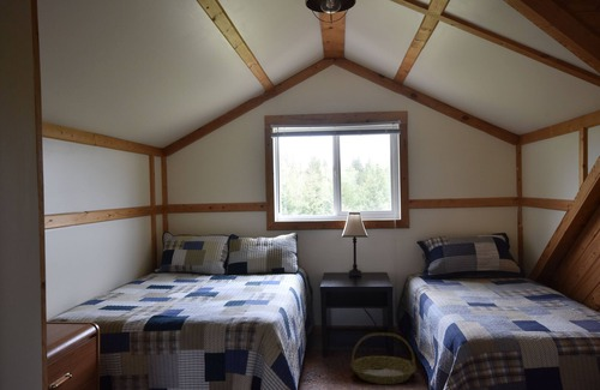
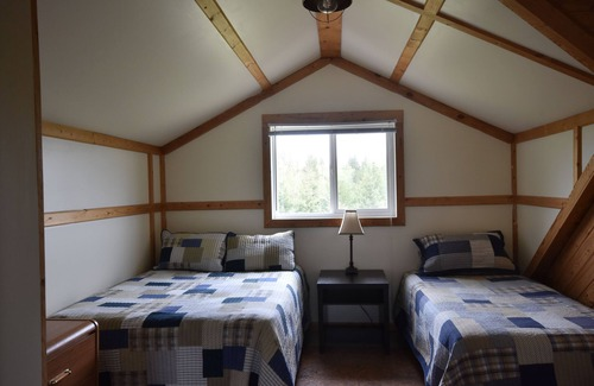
- basket [349,332,418,385]
